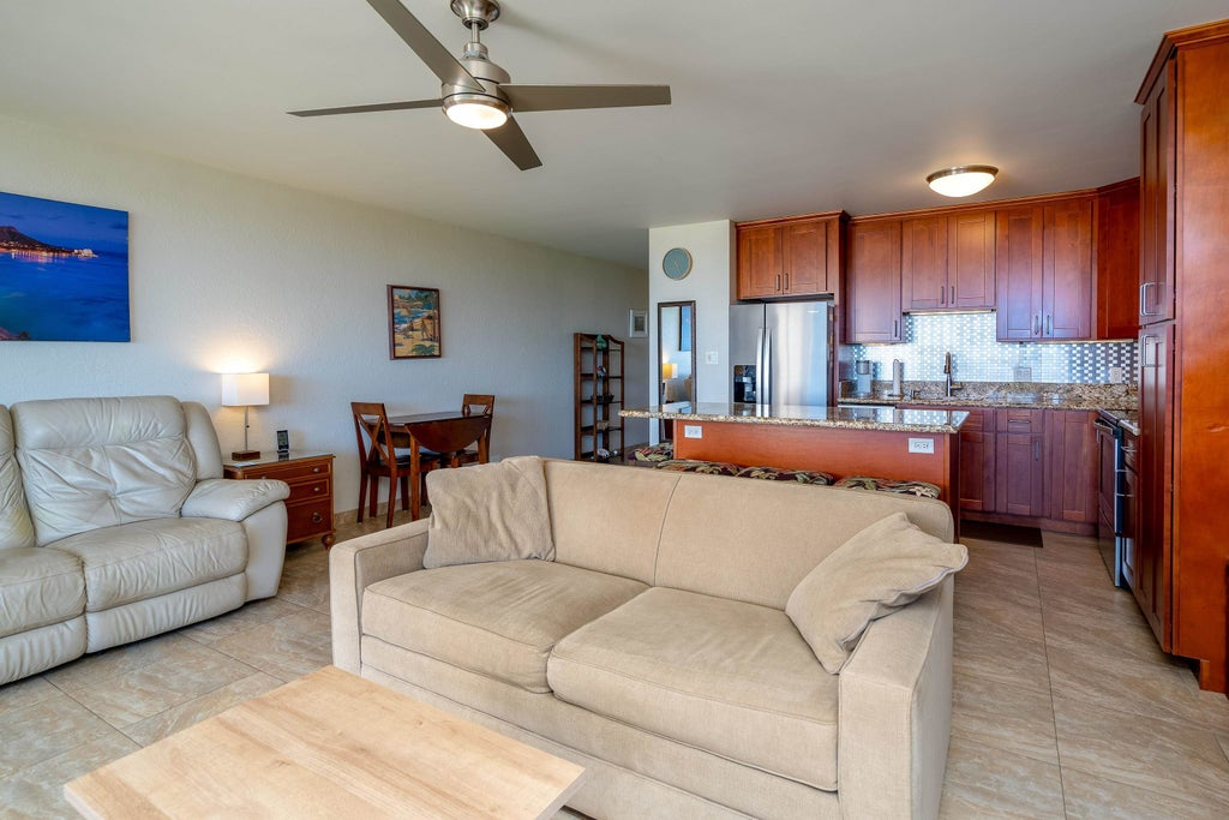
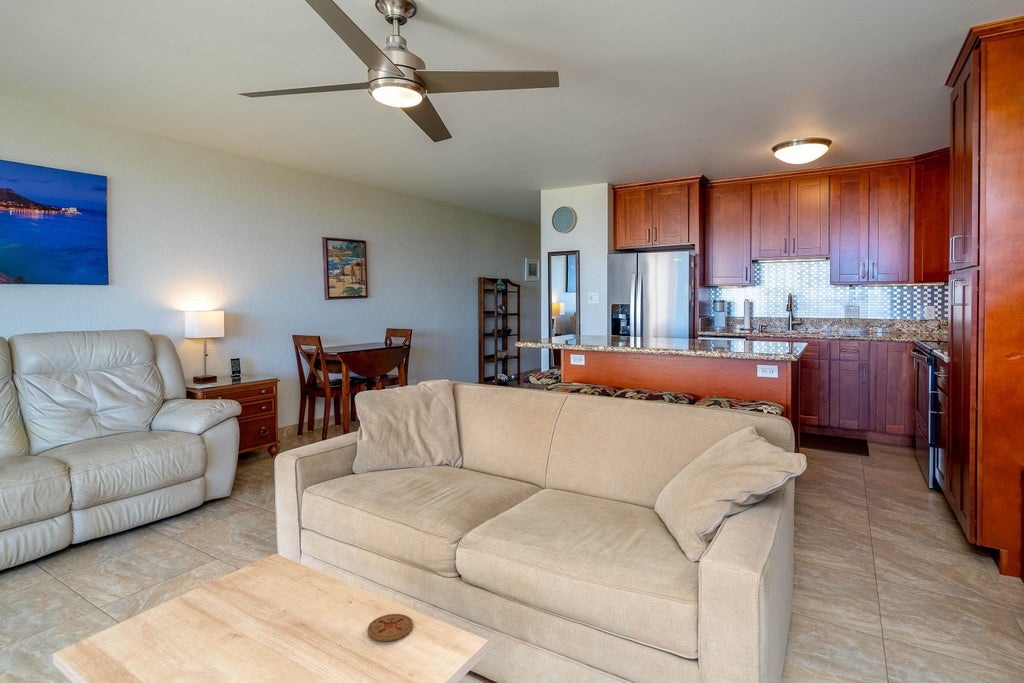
+ coaster [367,613,414,642]
